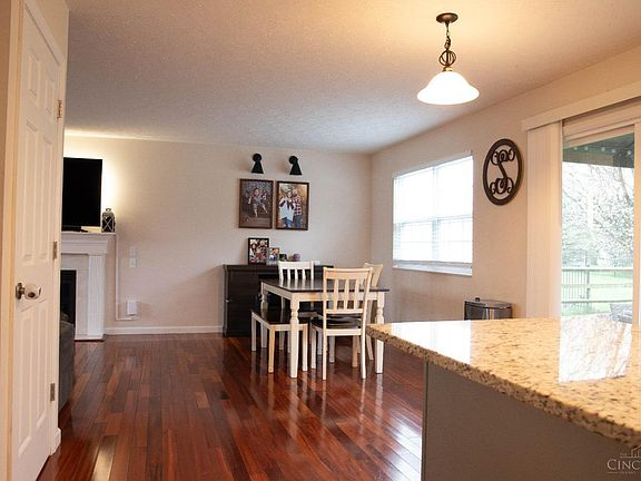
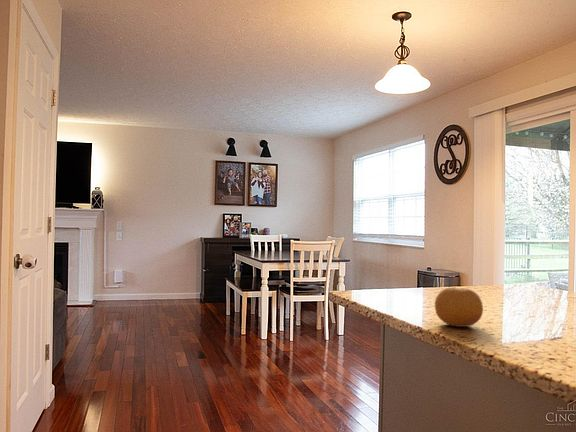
+ fruit [434,287,484,328]
